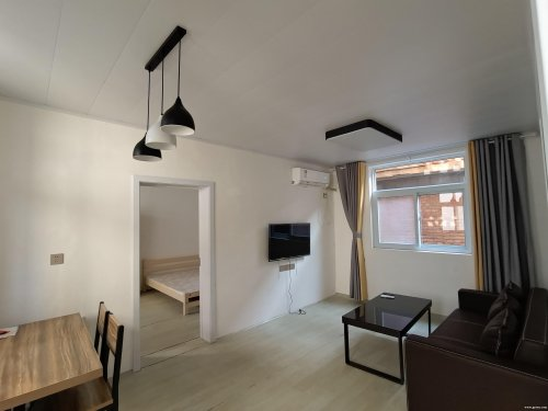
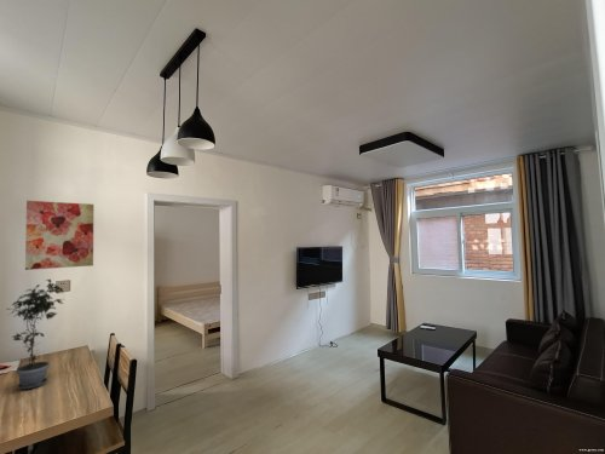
+ wall art [24,200,94,271]
+ potted plant [7,278,65,390]
